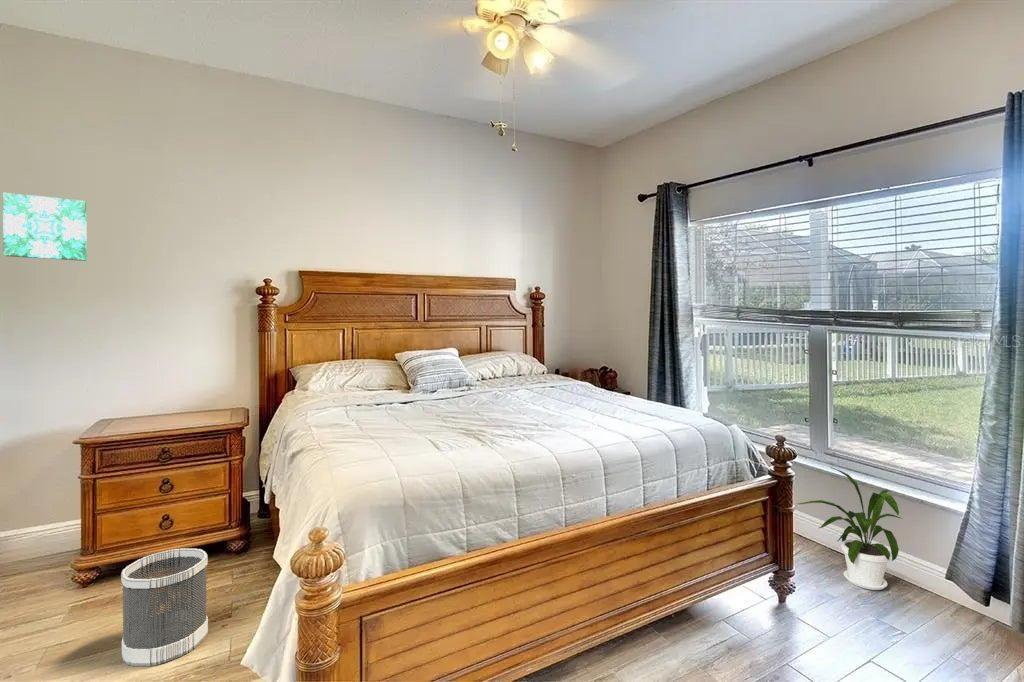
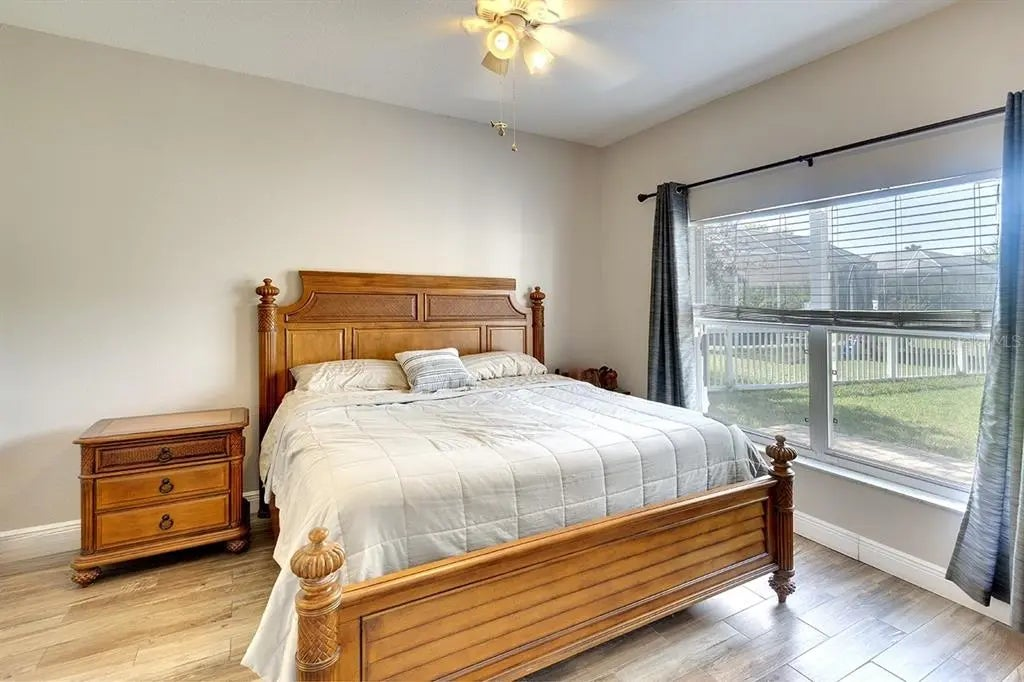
- wall art [2,192,88,262]
- wastebasket [120,548,209,667]
- house plant [797,466,903,591]
